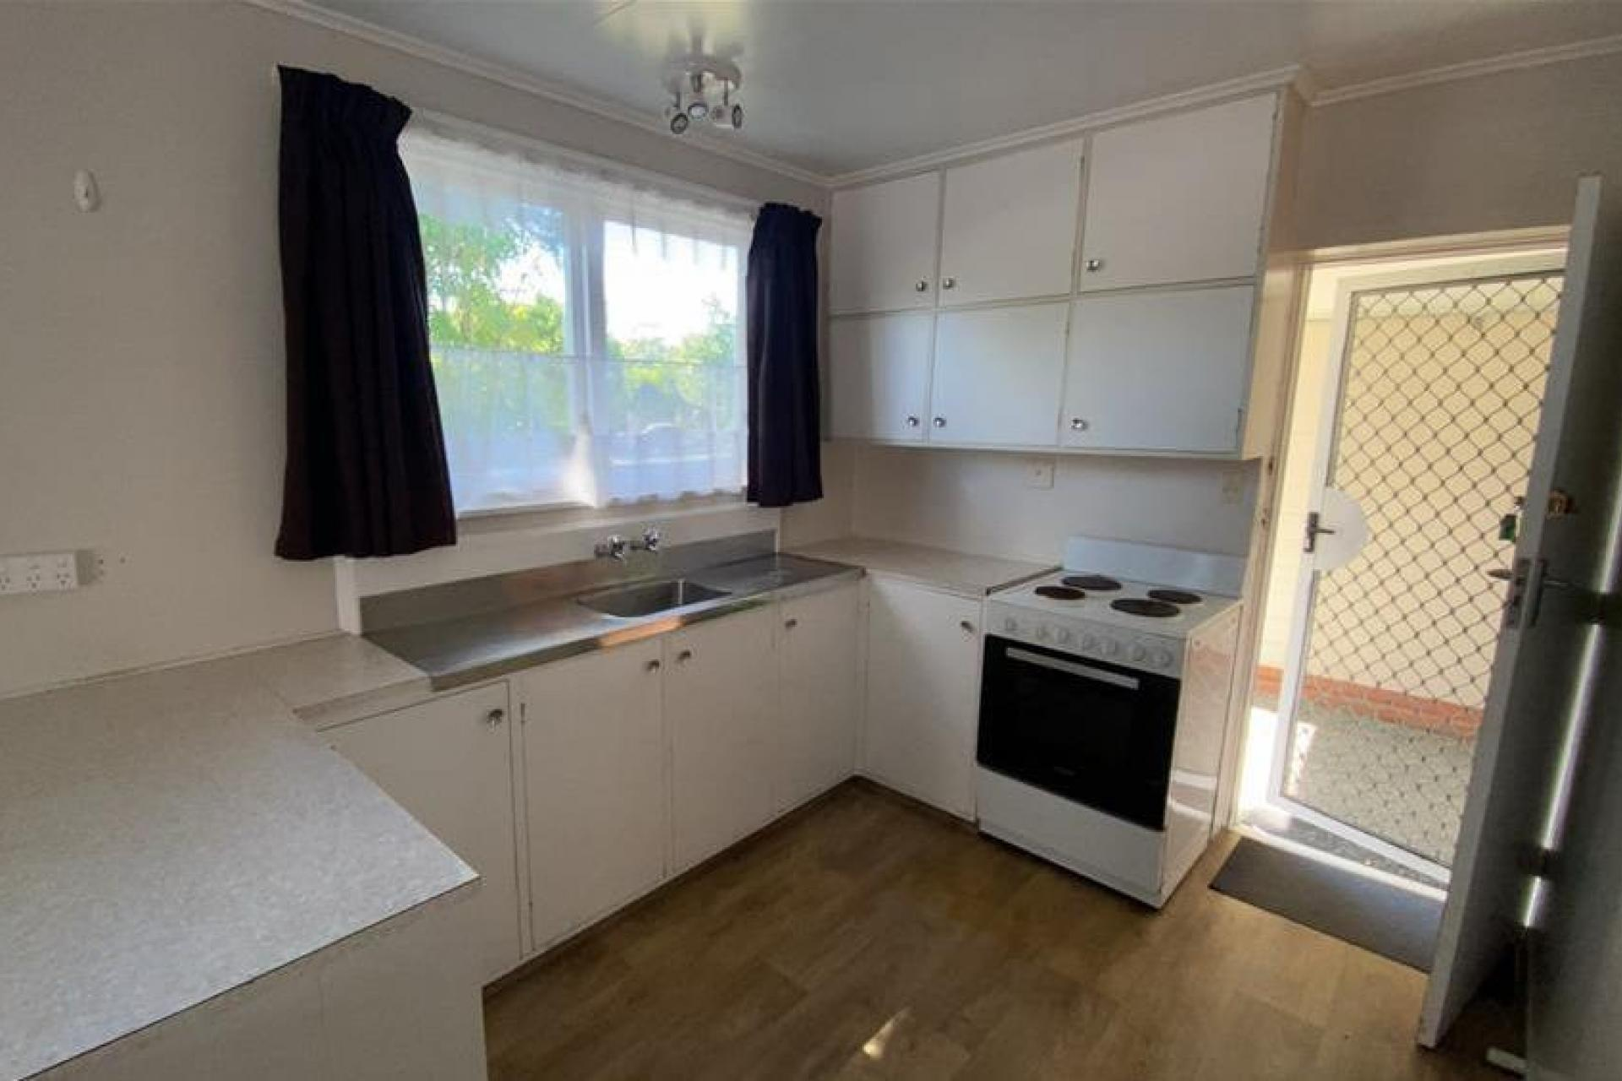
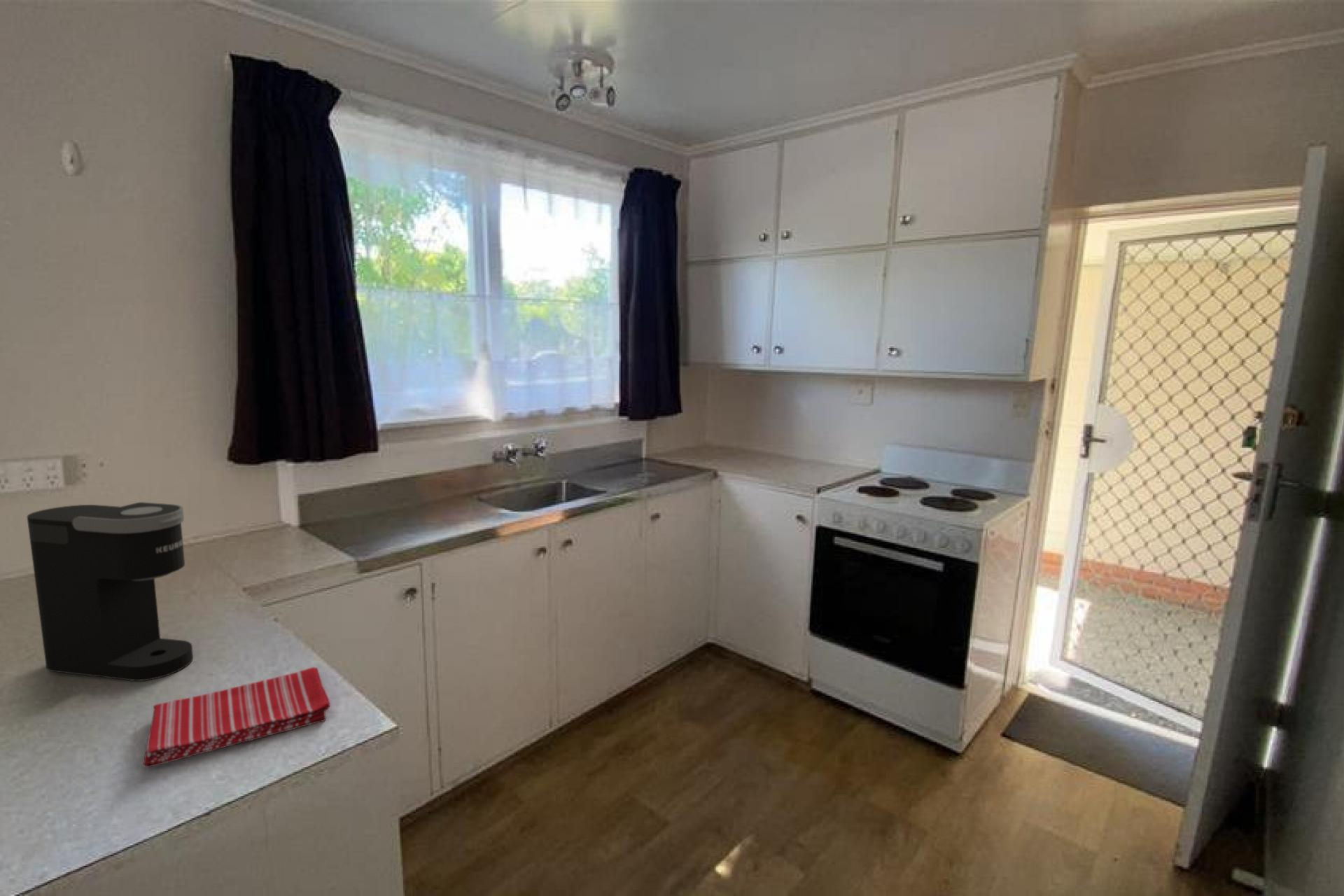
+ dish towel [142,666,331,769]
+ coffee maker [27,501,194,682]
